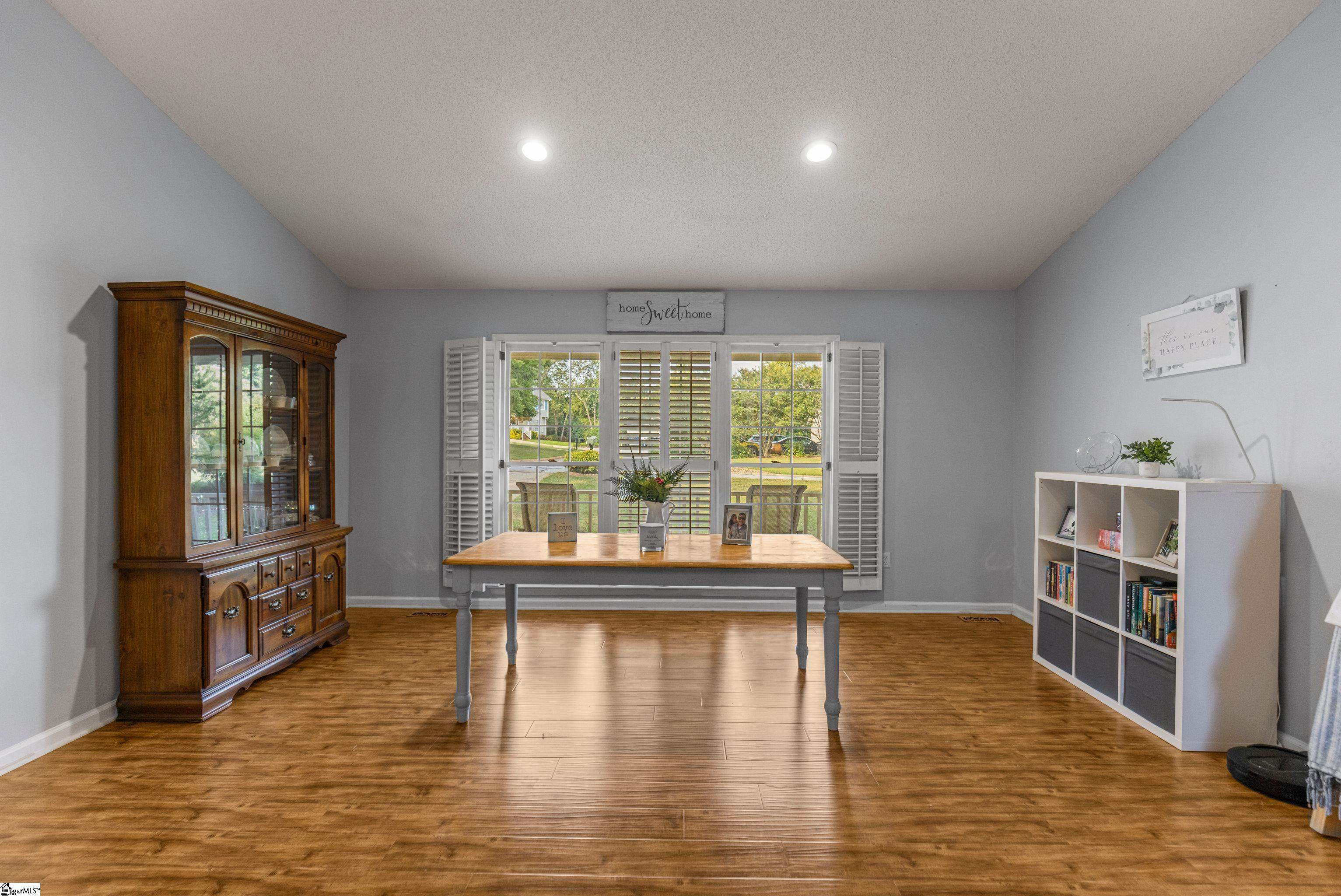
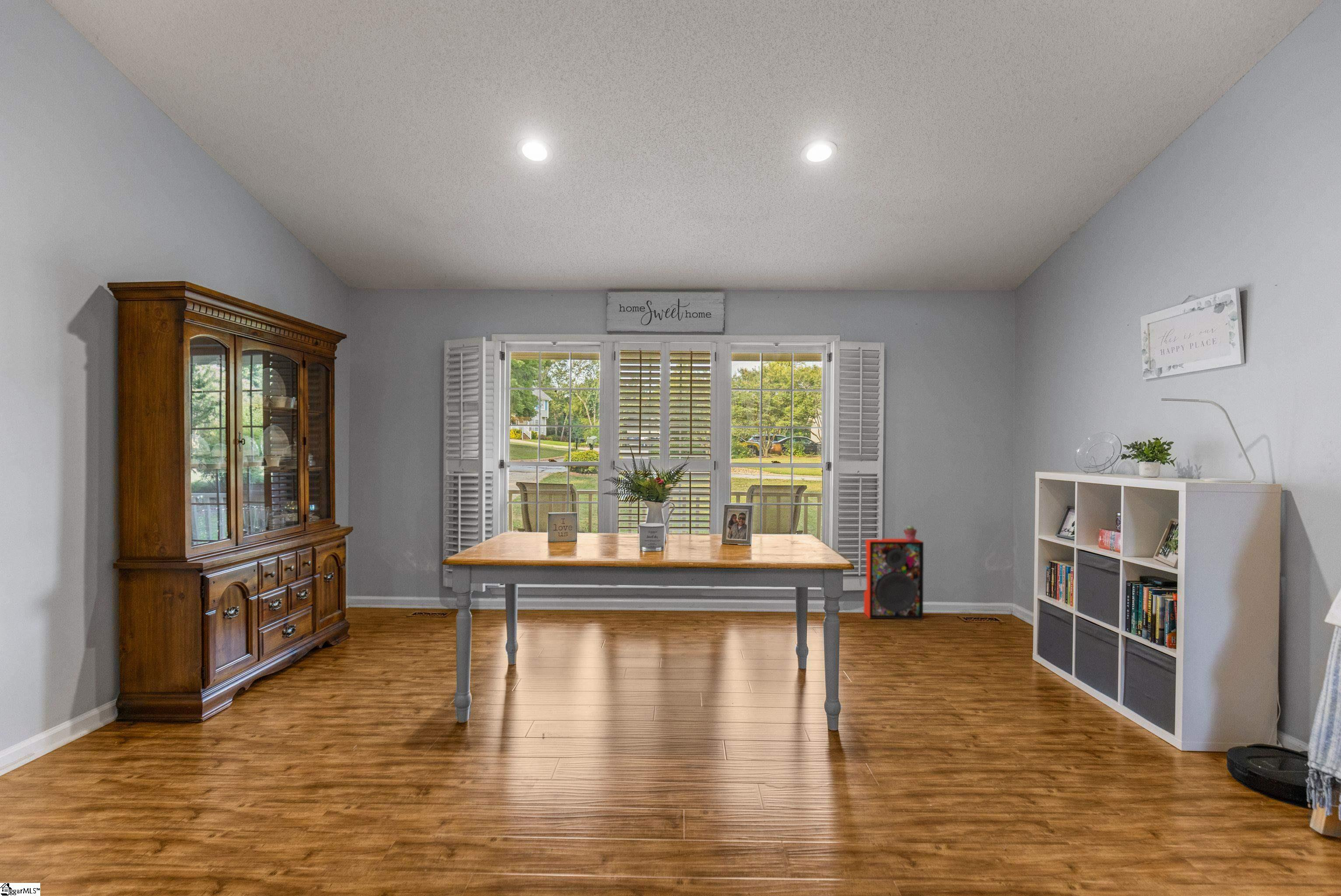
+ potted succulent [903,524,917,542]
+ speaker [863,538,924,620]
